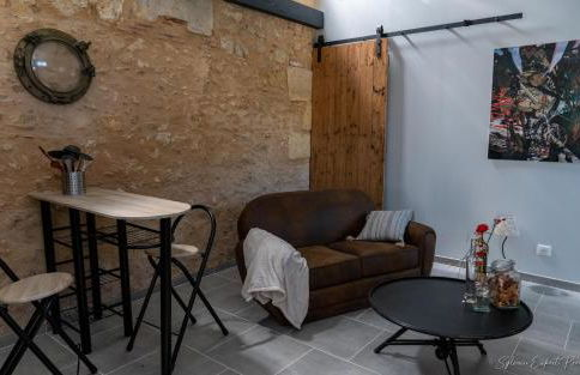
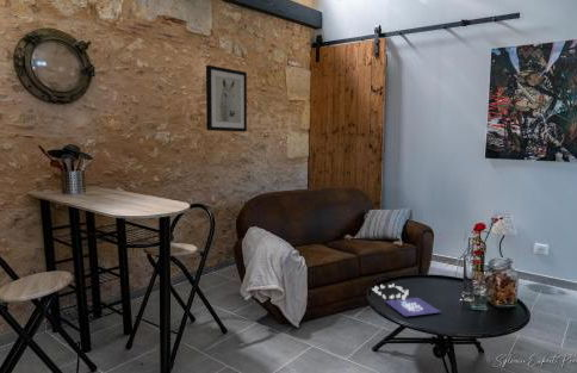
+ wall art [205,64,248,132]
+ board game [371,282,442,317]
